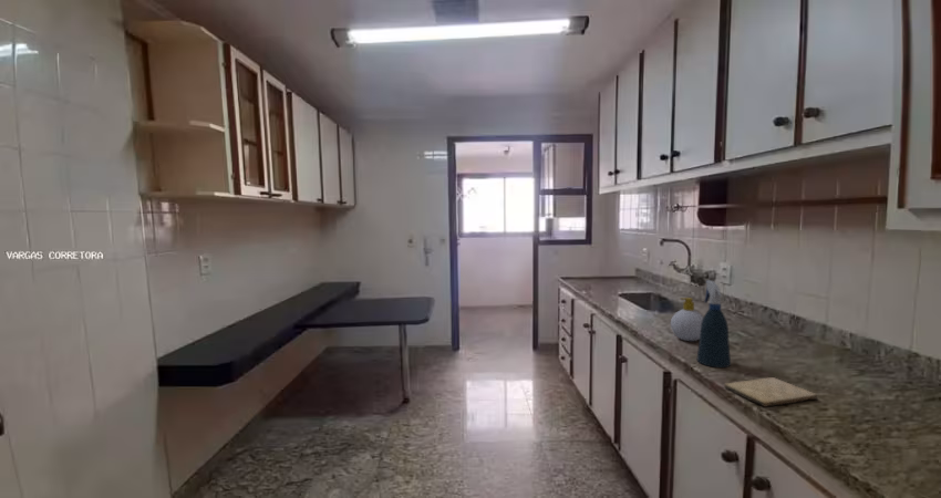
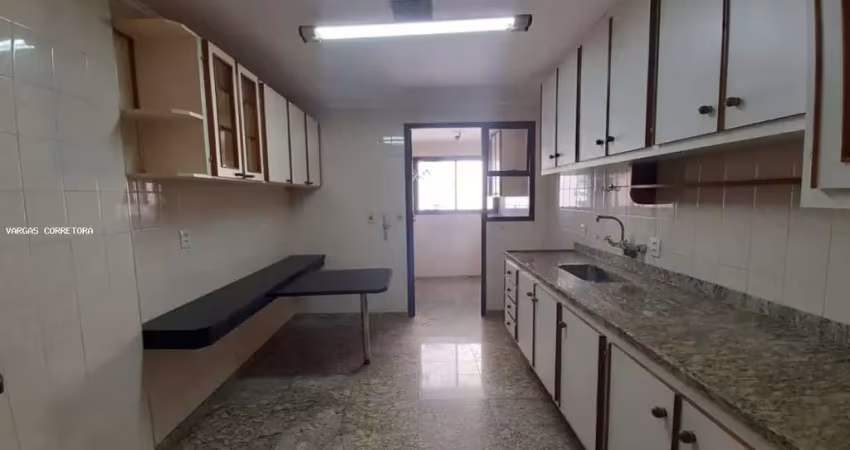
- soap bottle [670,297,704,342]
- cutting board [723,376,818,407]
- spray bottle [696,279,732,369]
